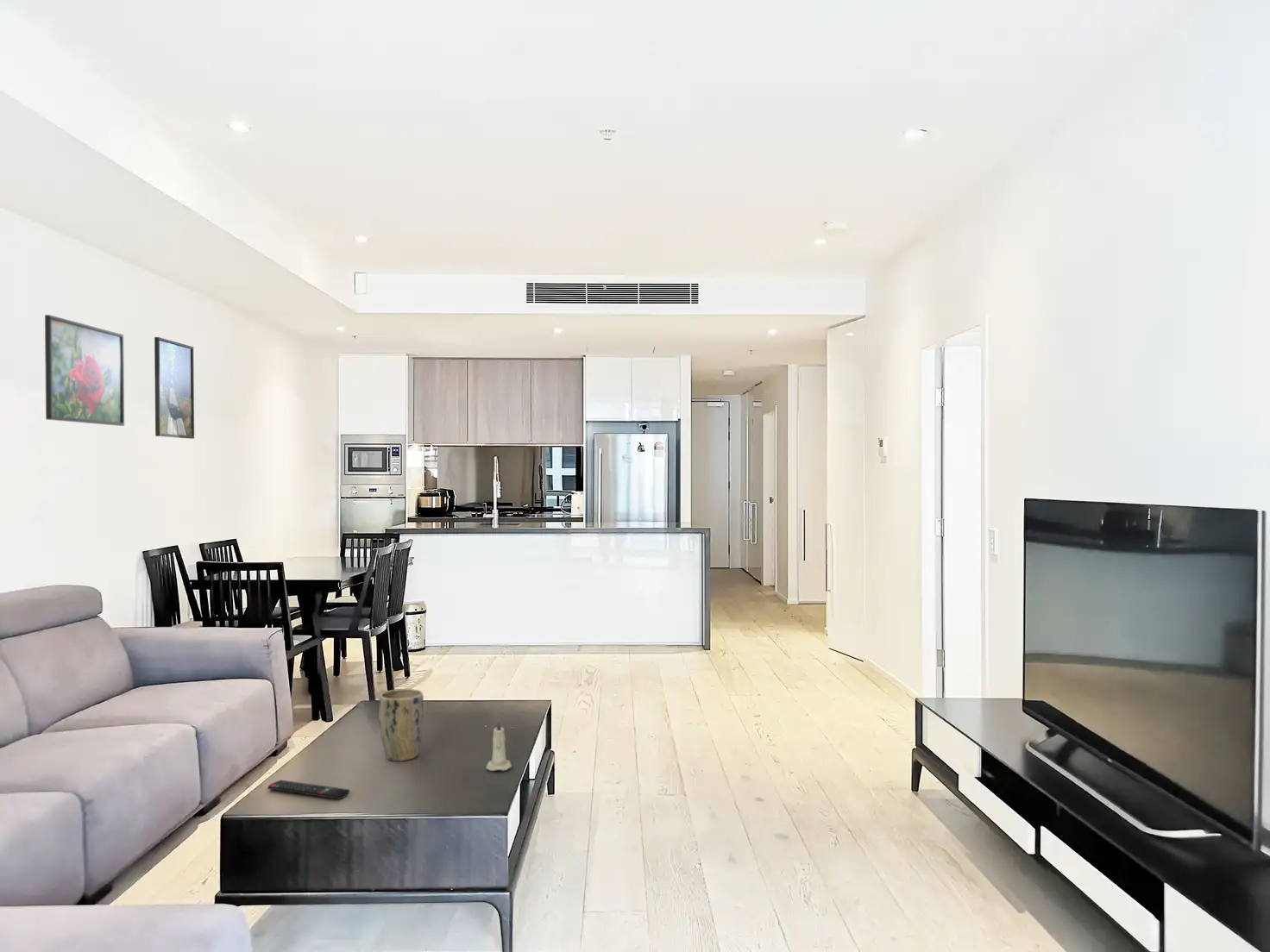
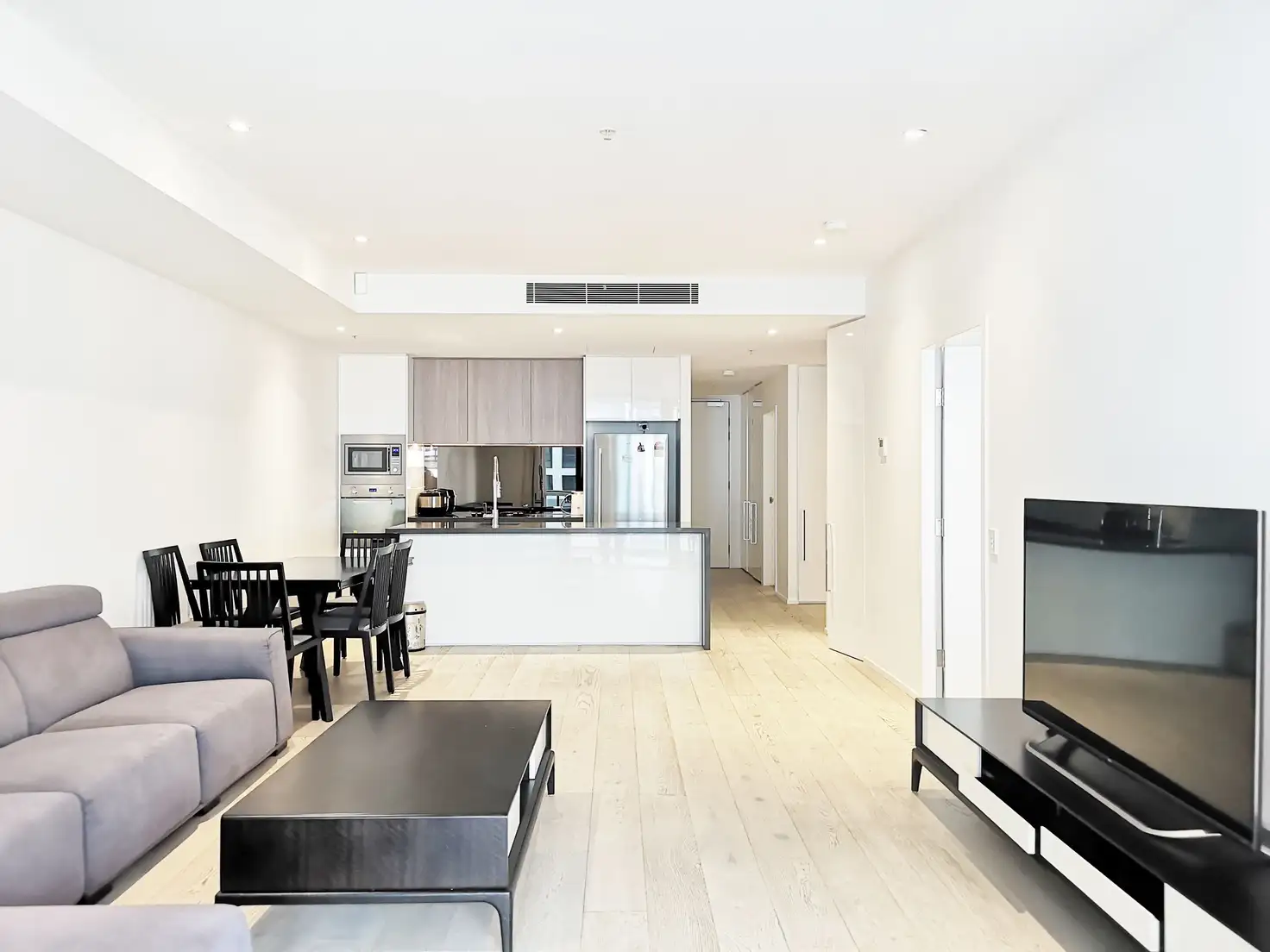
- plant pot [378,688,424,762]
- candle [486,718,512,772]
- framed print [44,314,125,427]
- remote control [267,780,350,800]
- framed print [154,336,195,440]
